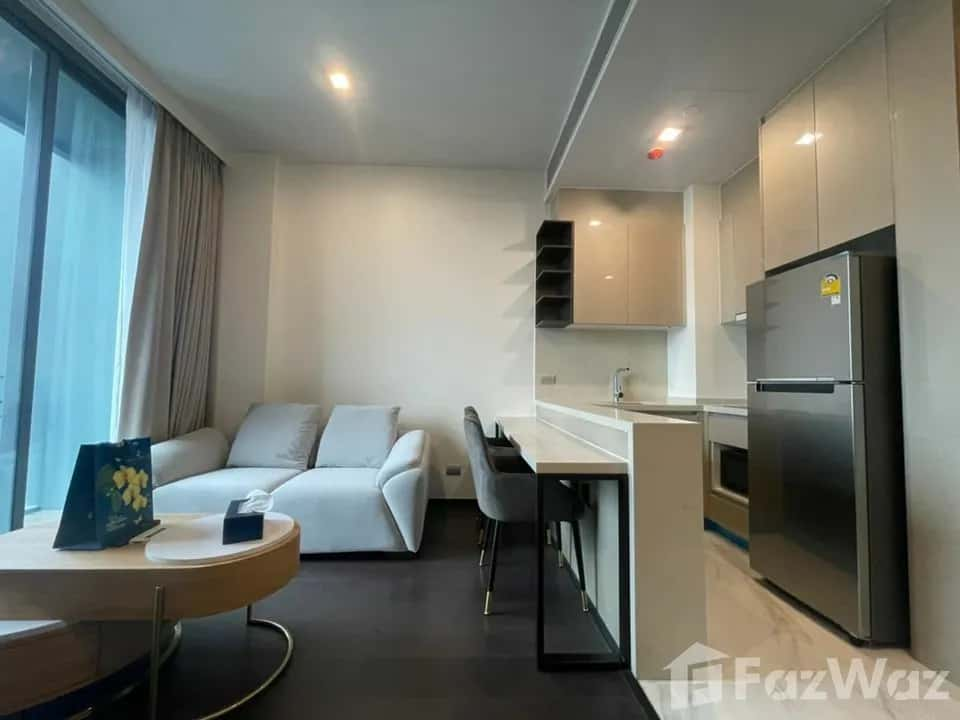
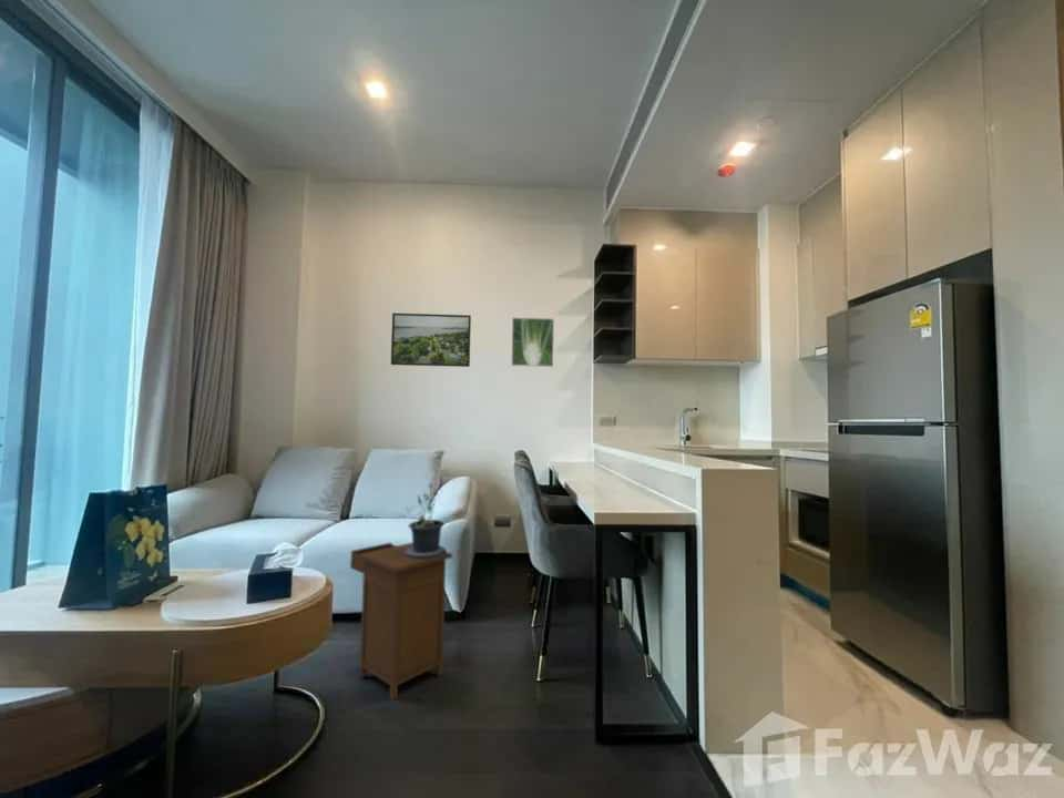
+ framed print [510,316,555,368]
+ potted plant [406,483,448,562]
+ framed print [390,311,472,368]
+ nightstand [349,541,453,700]
